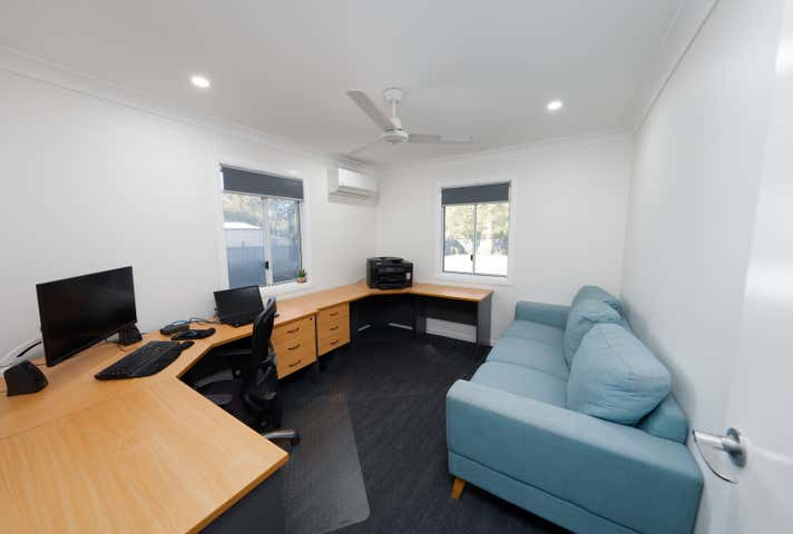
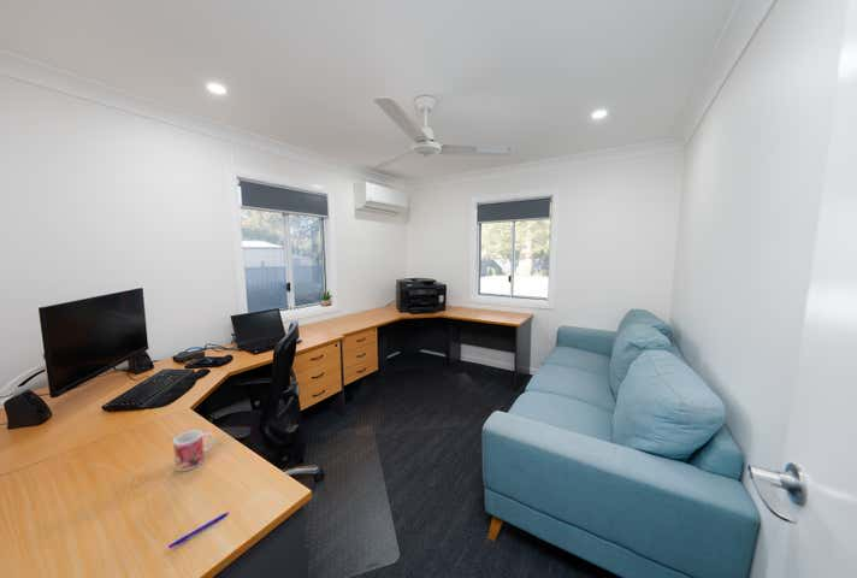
+ mug [172,429,215,472]
+ pen [167,511,231,549]
